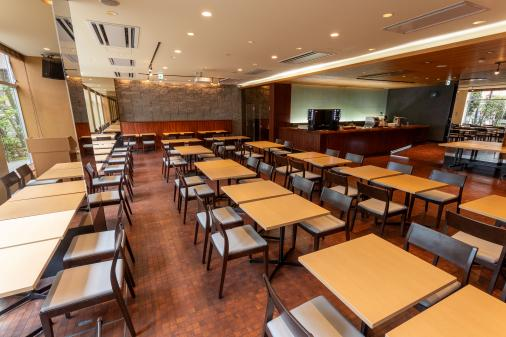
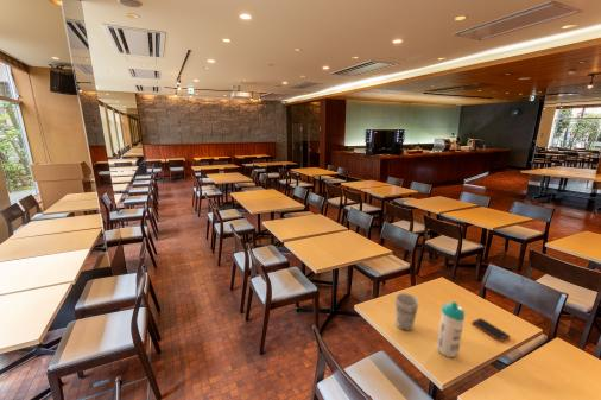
+ cell phone [470,317,511,343]
+ water bottle [436,300,466,358]
+ cup [394,292,420,332]
